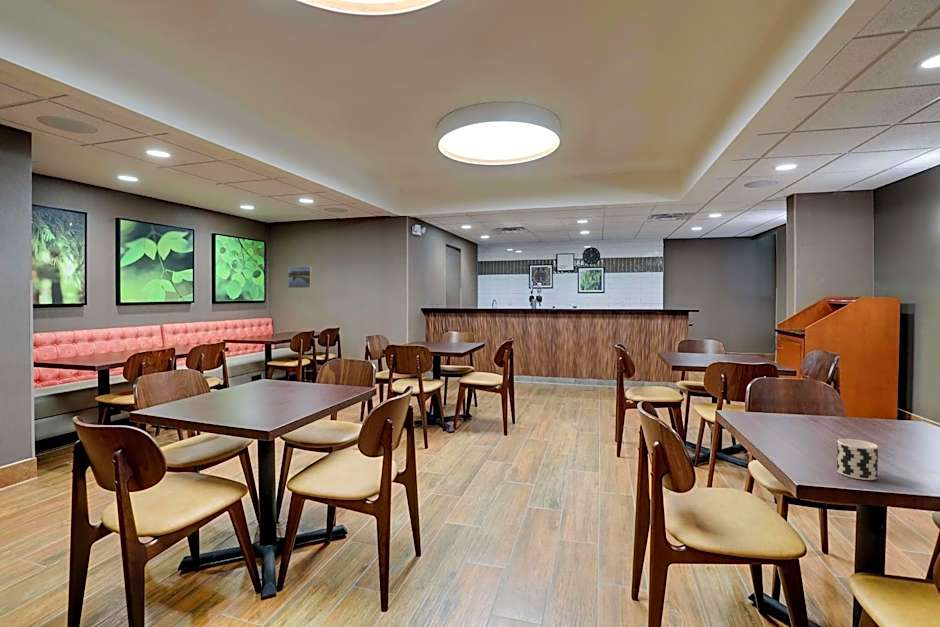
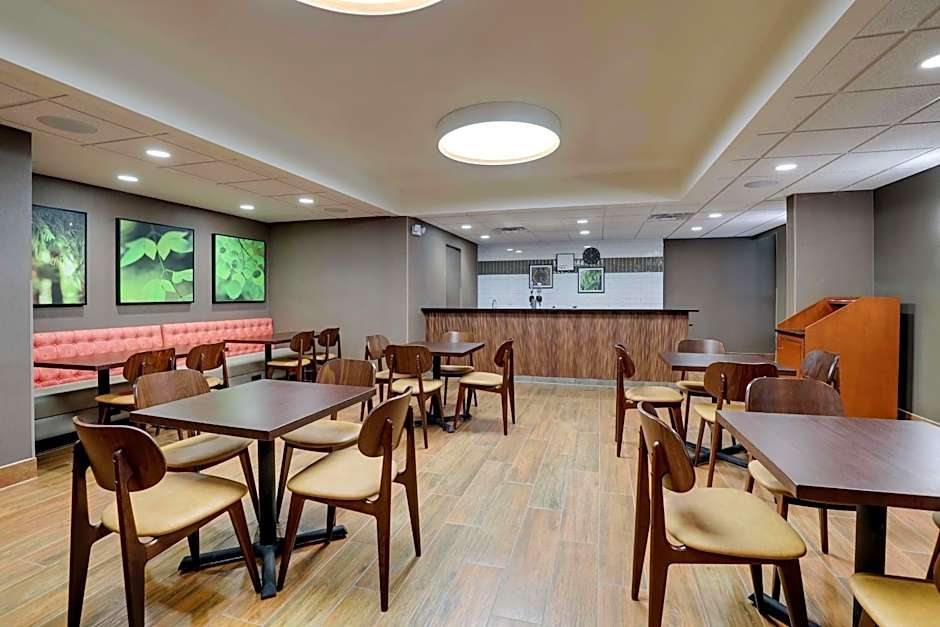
- cup [836,438,879,481]
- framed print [287,265,313,289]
